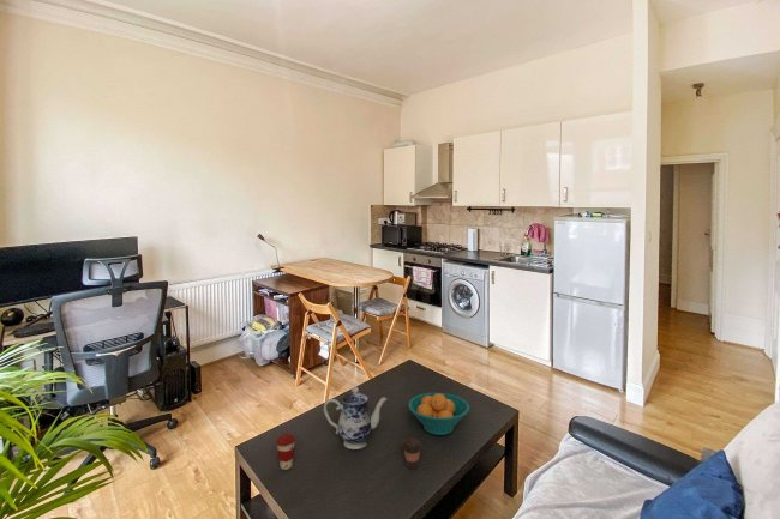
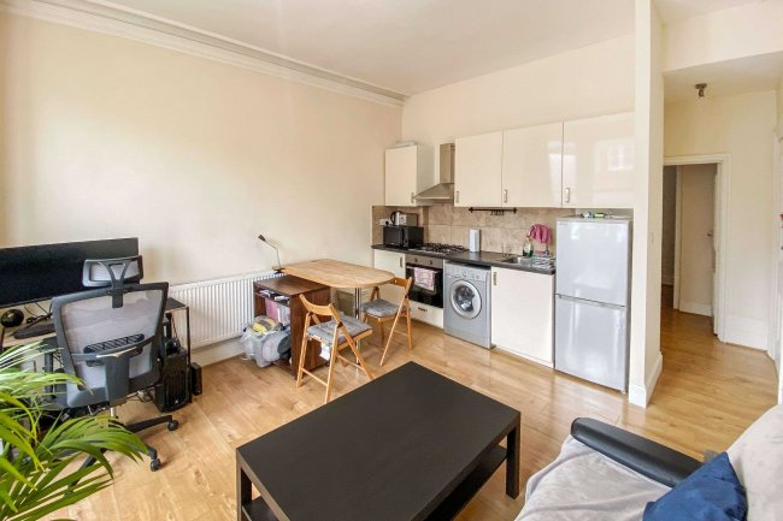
- fruit bowl [407,392,470,436]
- teapot [323,385,388,451]
- coffee cup [401,436,422,470]
- coffee cup [275,433,296,471]
